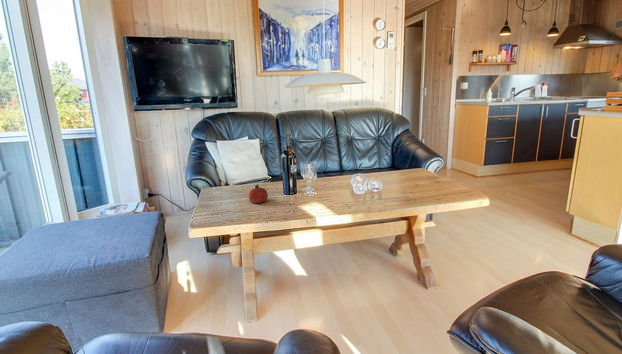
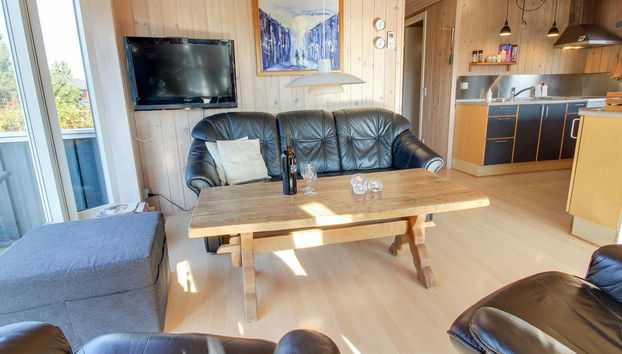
- fruit [248,183,269,204]
